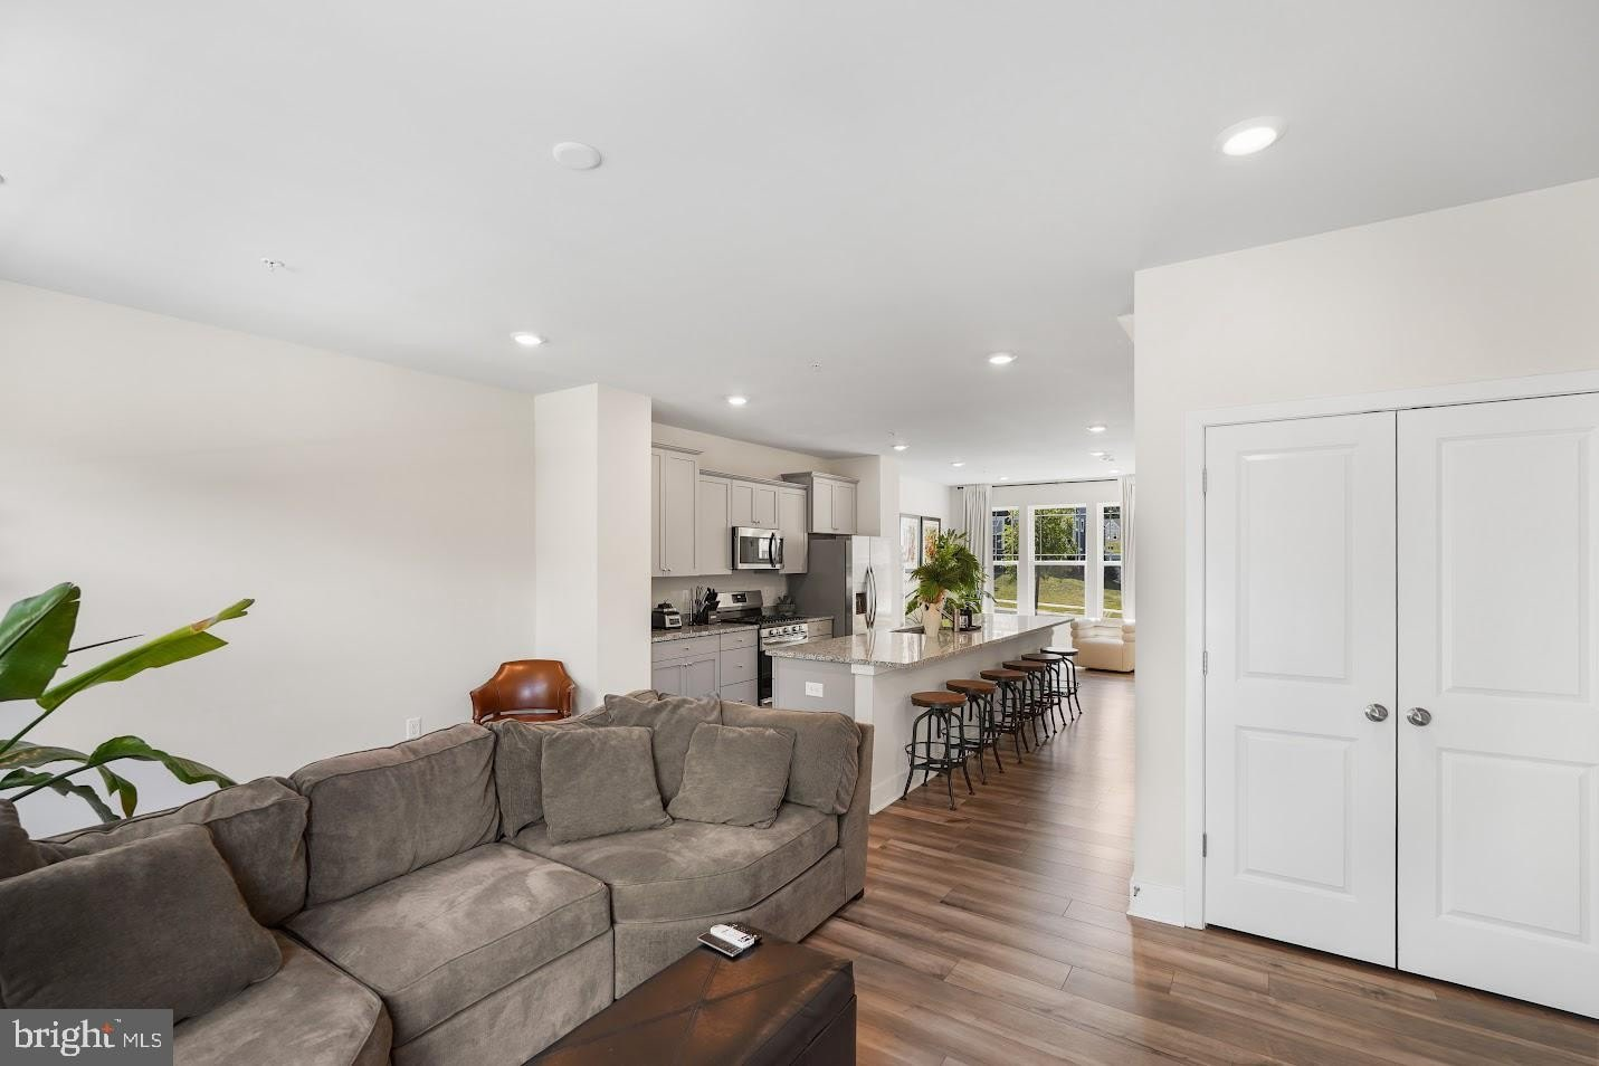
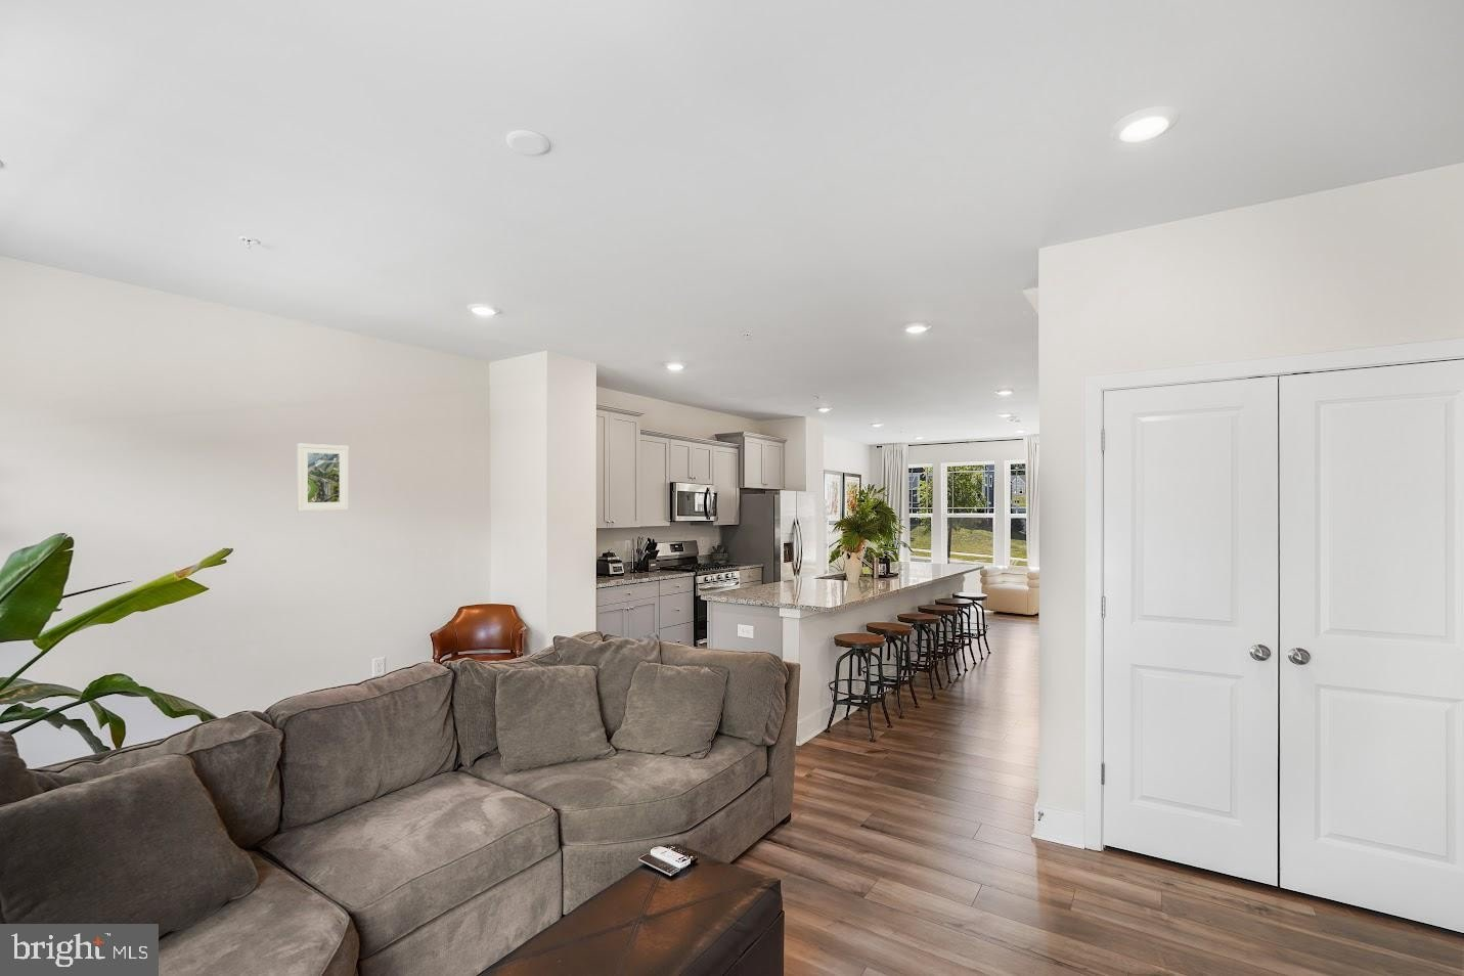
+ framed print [295,442,350,513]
